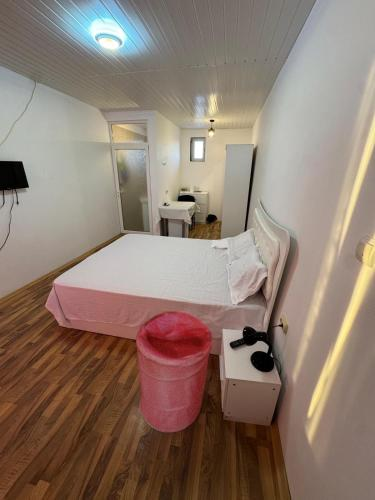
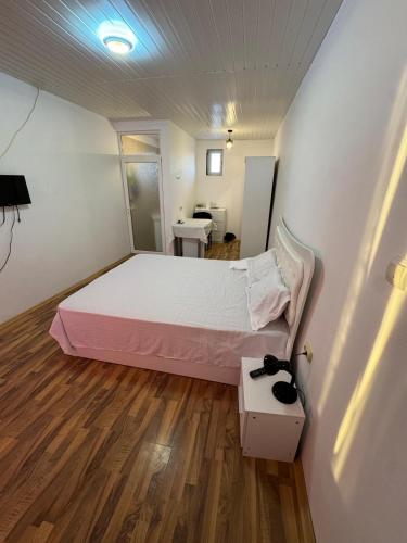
- laundry hamper [135,310,213,433]
